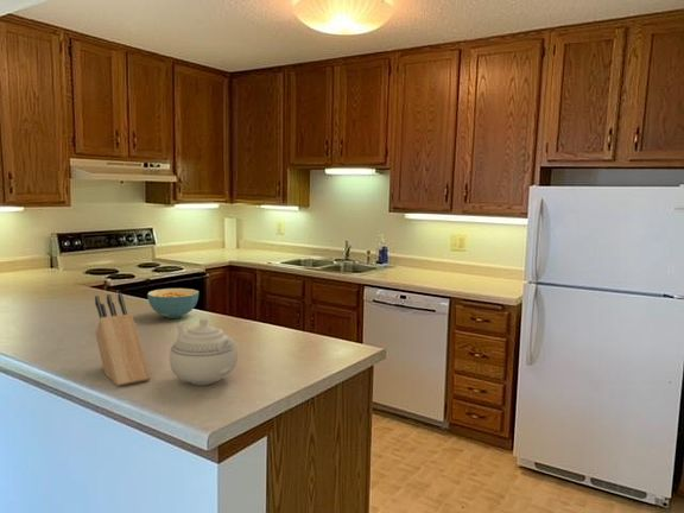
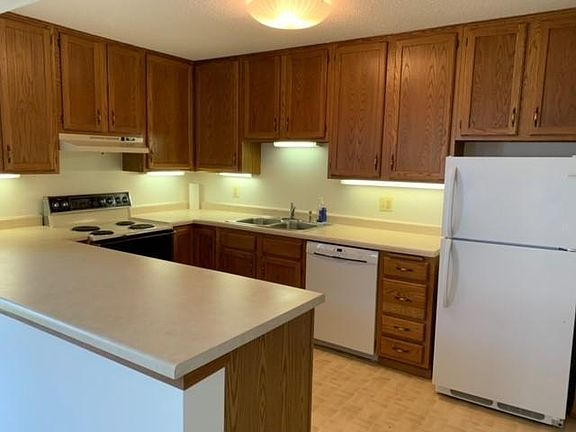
- knife block [94,292,152,387]
- teapot [169,317,239,386]
- cereal bowl [146,287,200,319]
